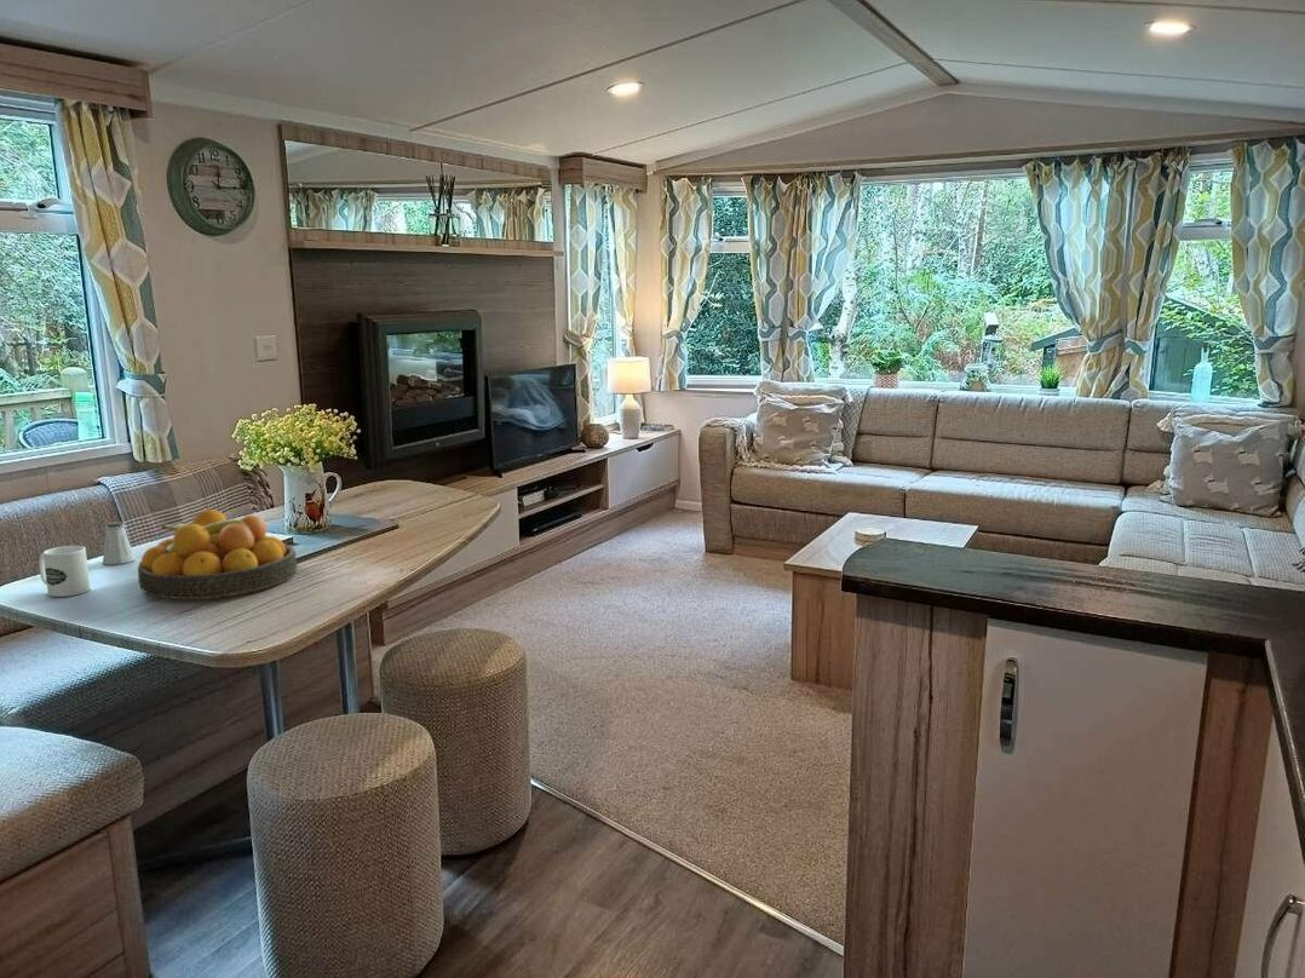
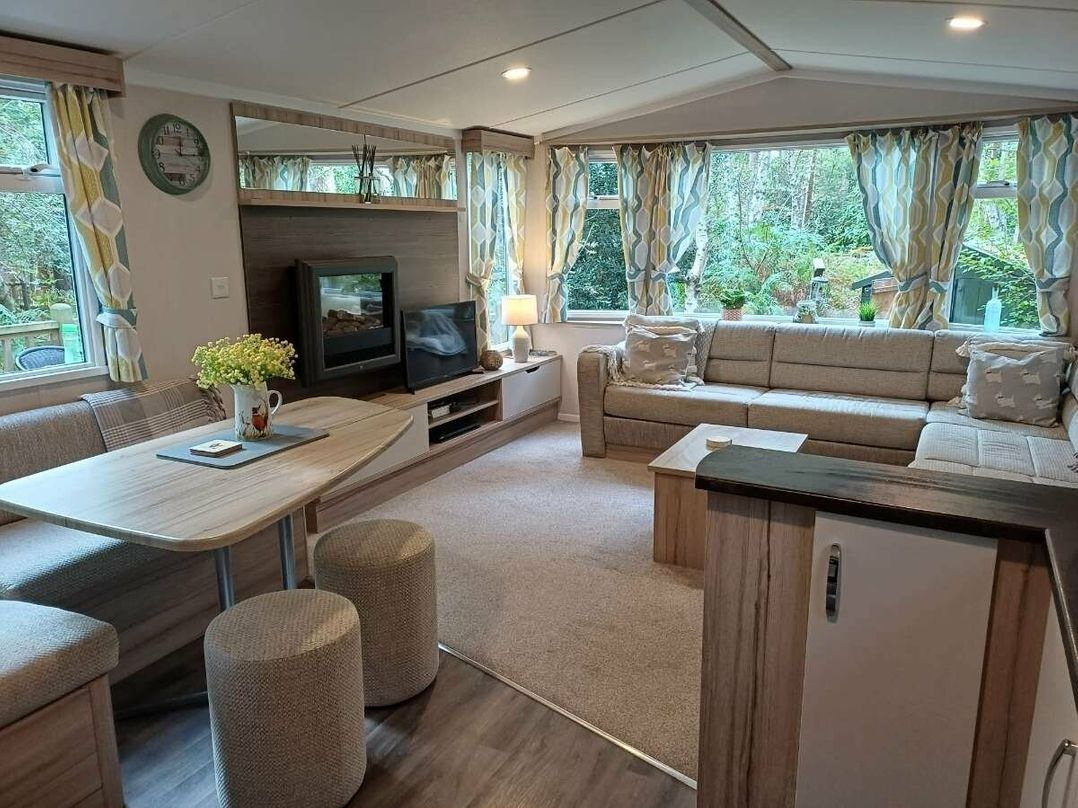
- mug [38,545,91,598]
- fruit bowl [137,508,298,600]
- saltshaker [102,520,136,565]
